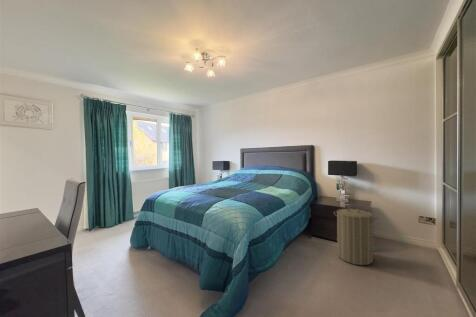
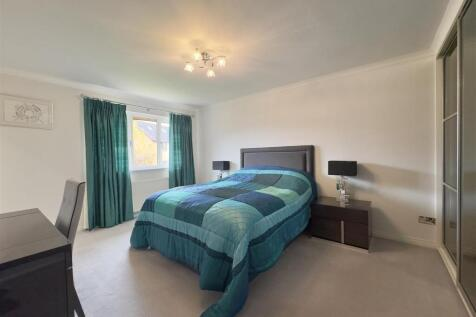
- laundry hamper [333,204,378,266]
